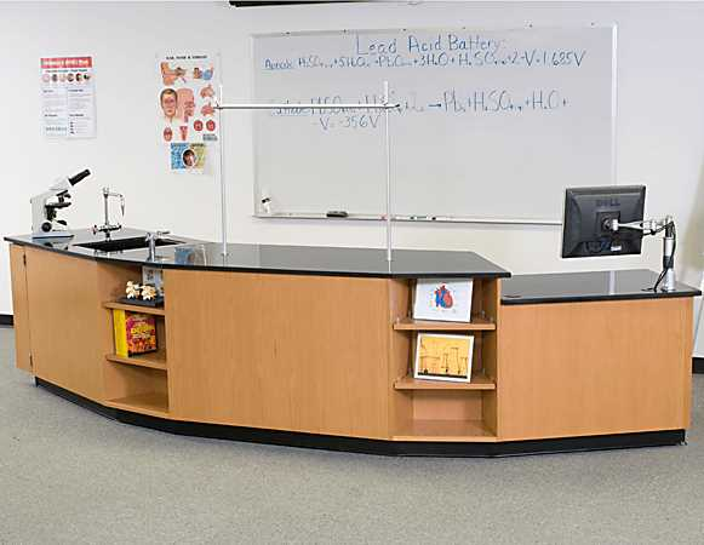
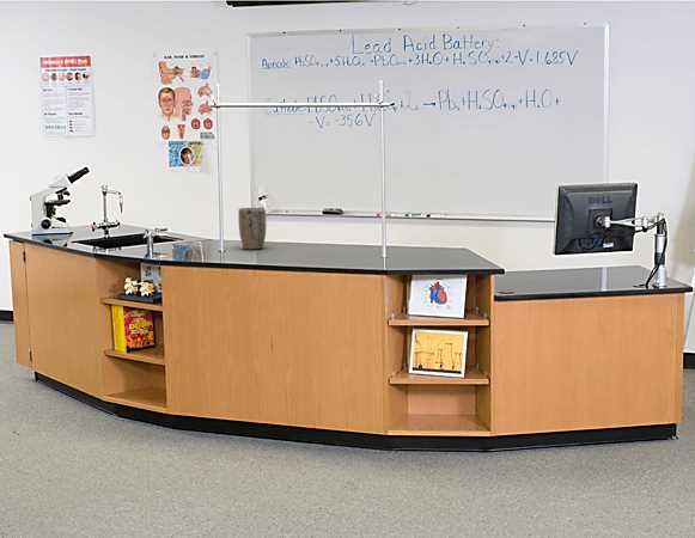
+ plant pot [238,207,267,250]
